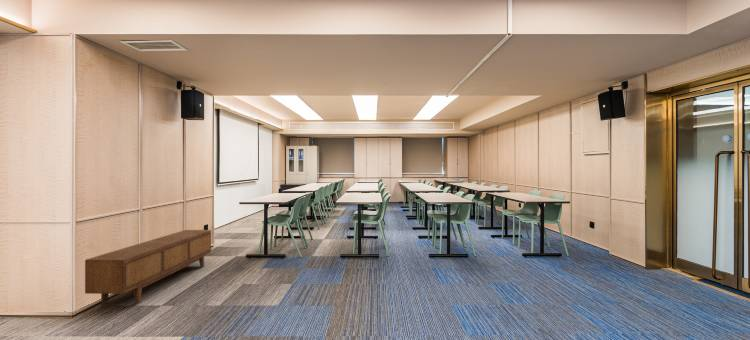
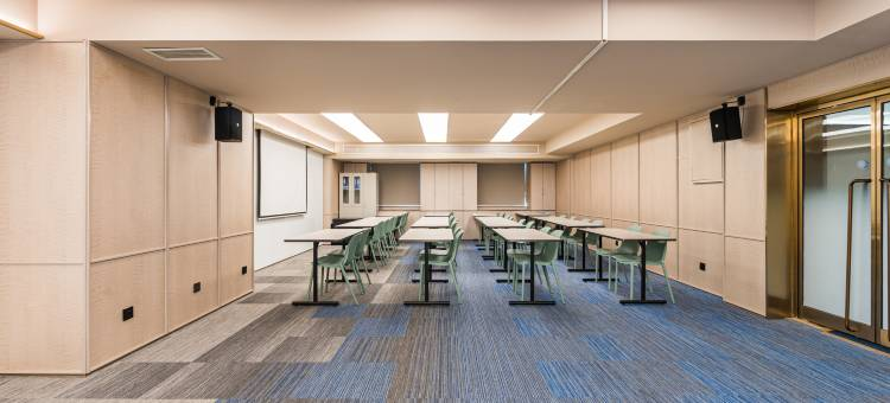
- sideboard [84,229,212,304]
